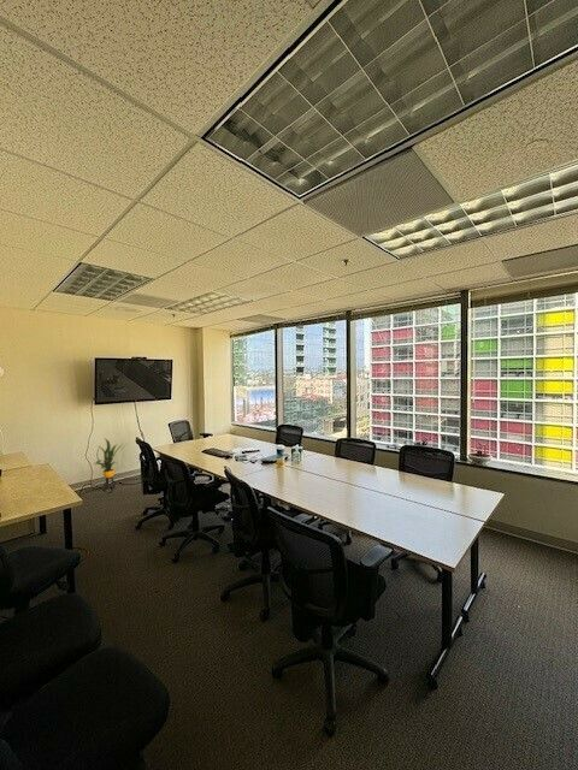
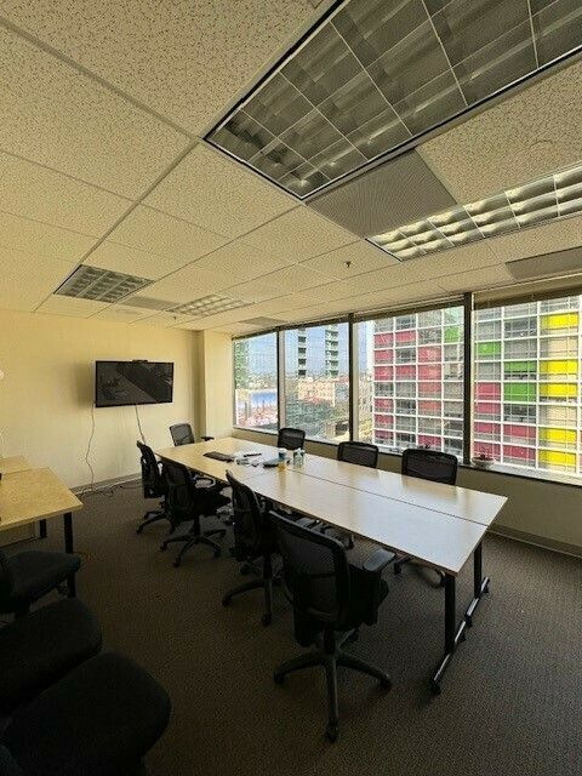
- house plant [93,437,129,492]
